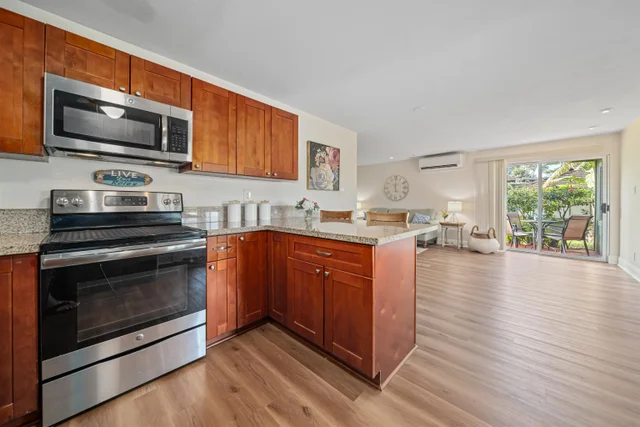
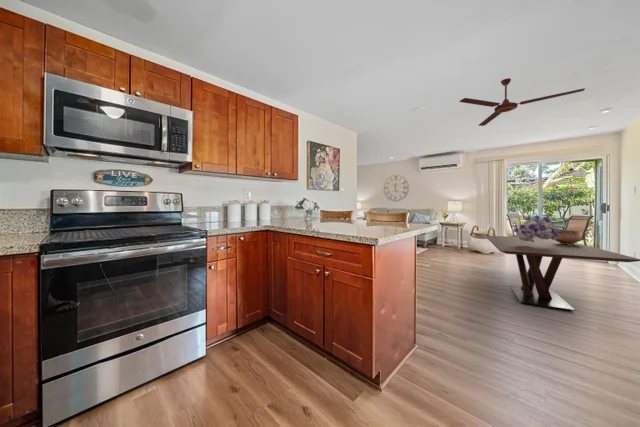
+ bouquet [514,214,561,242]
+ dining table [485,235,640,311]
+ ceramic pot [554,228,582,245]
+ ceiling fan [458,77,586,127]
